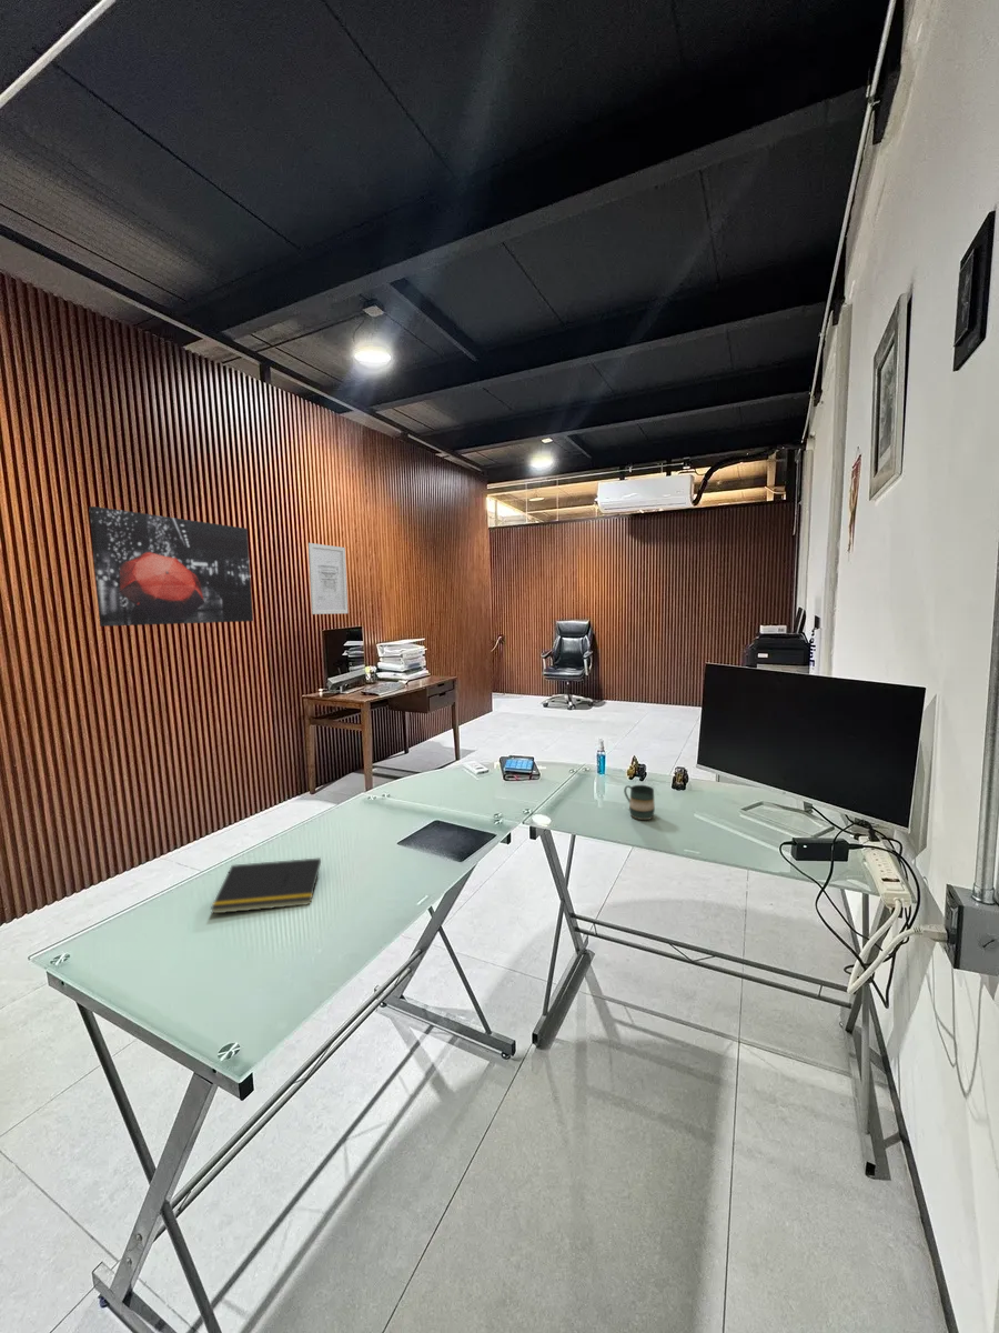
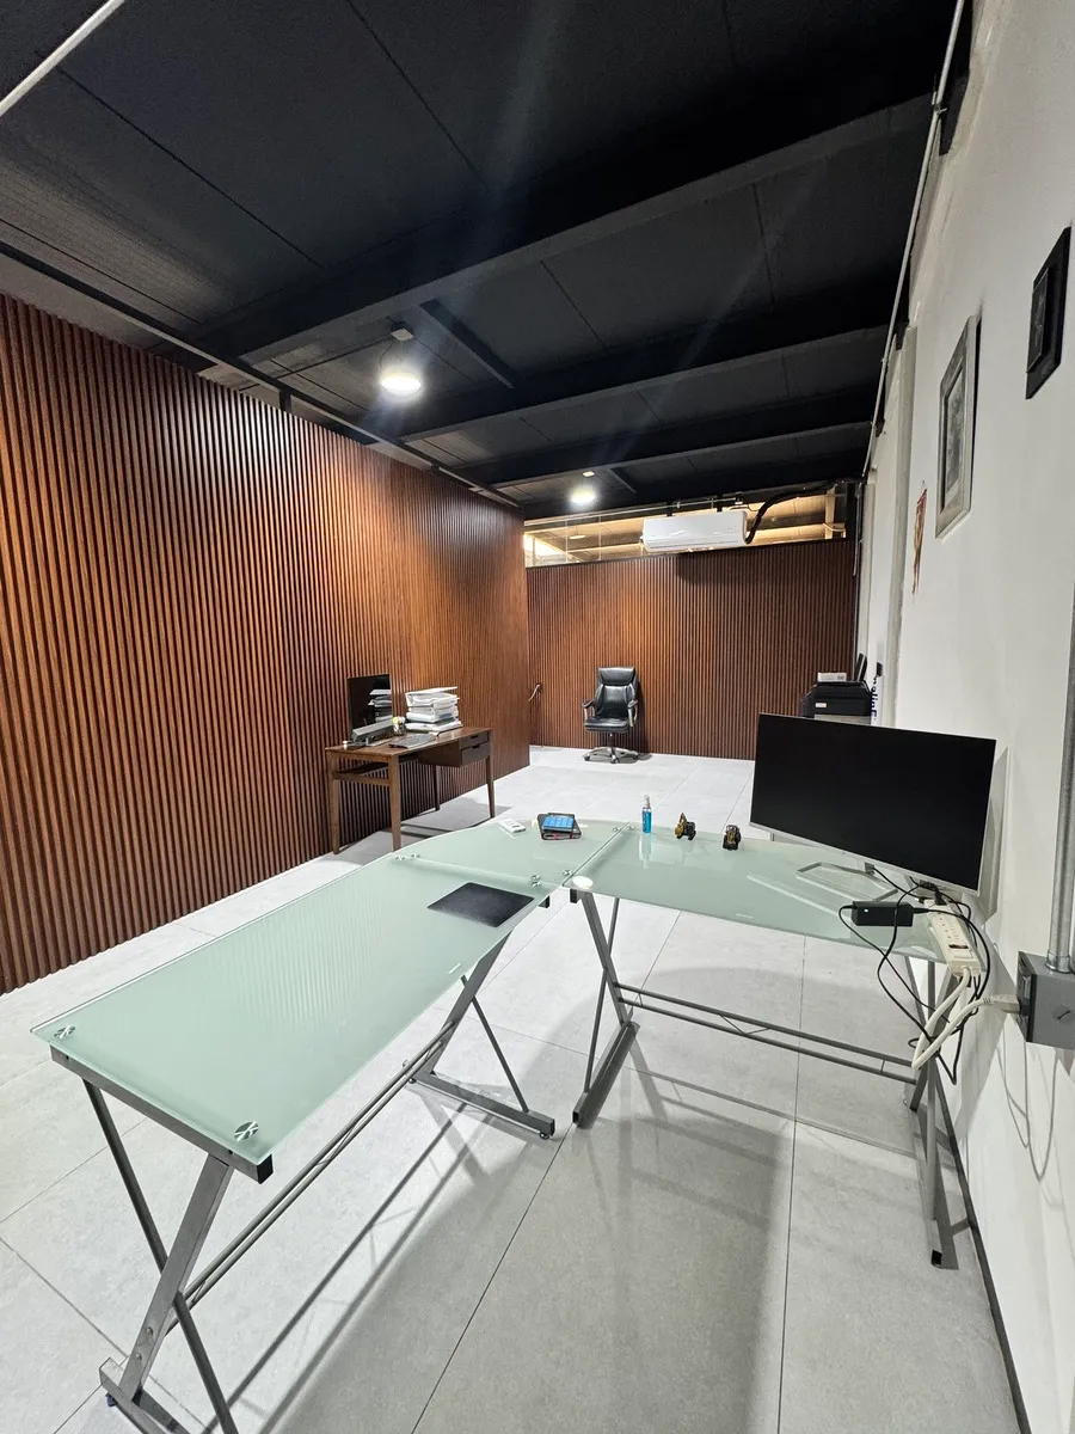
- wall art [88,505,254,628]
- mug [623,784,656,821]
- wall art [307,542,349,615]
- notepad [210,856,322,915]
